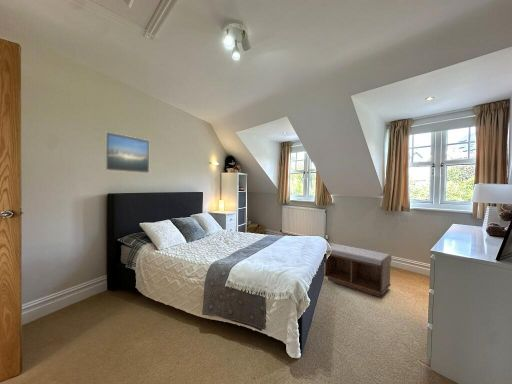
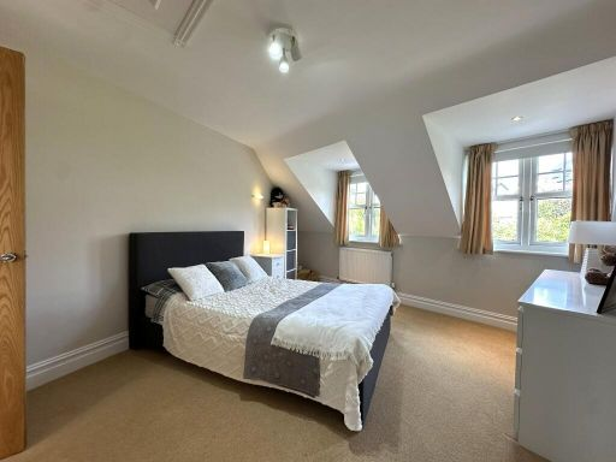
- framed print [104,131,150,174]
- bench [323,243,392,297]
